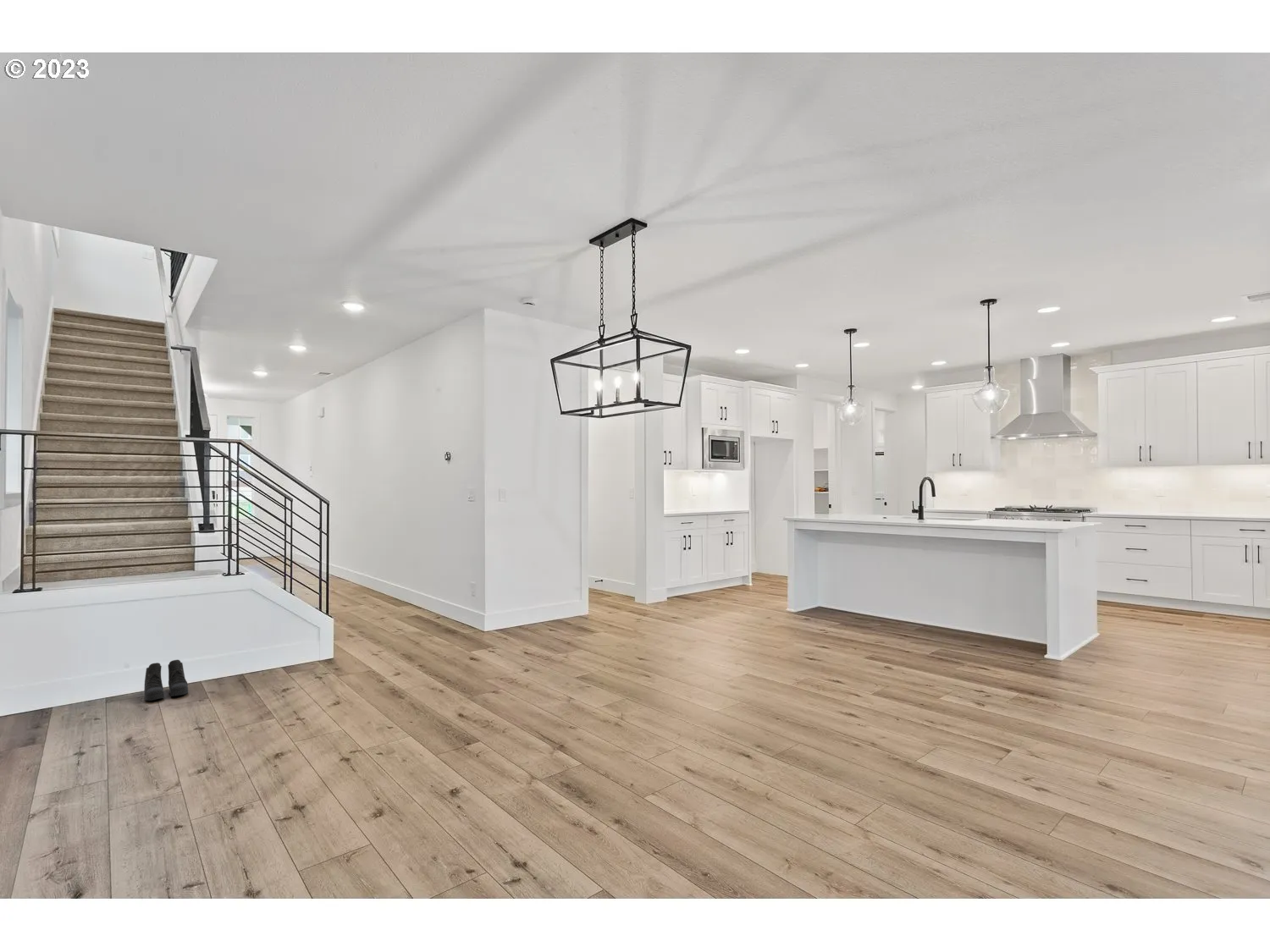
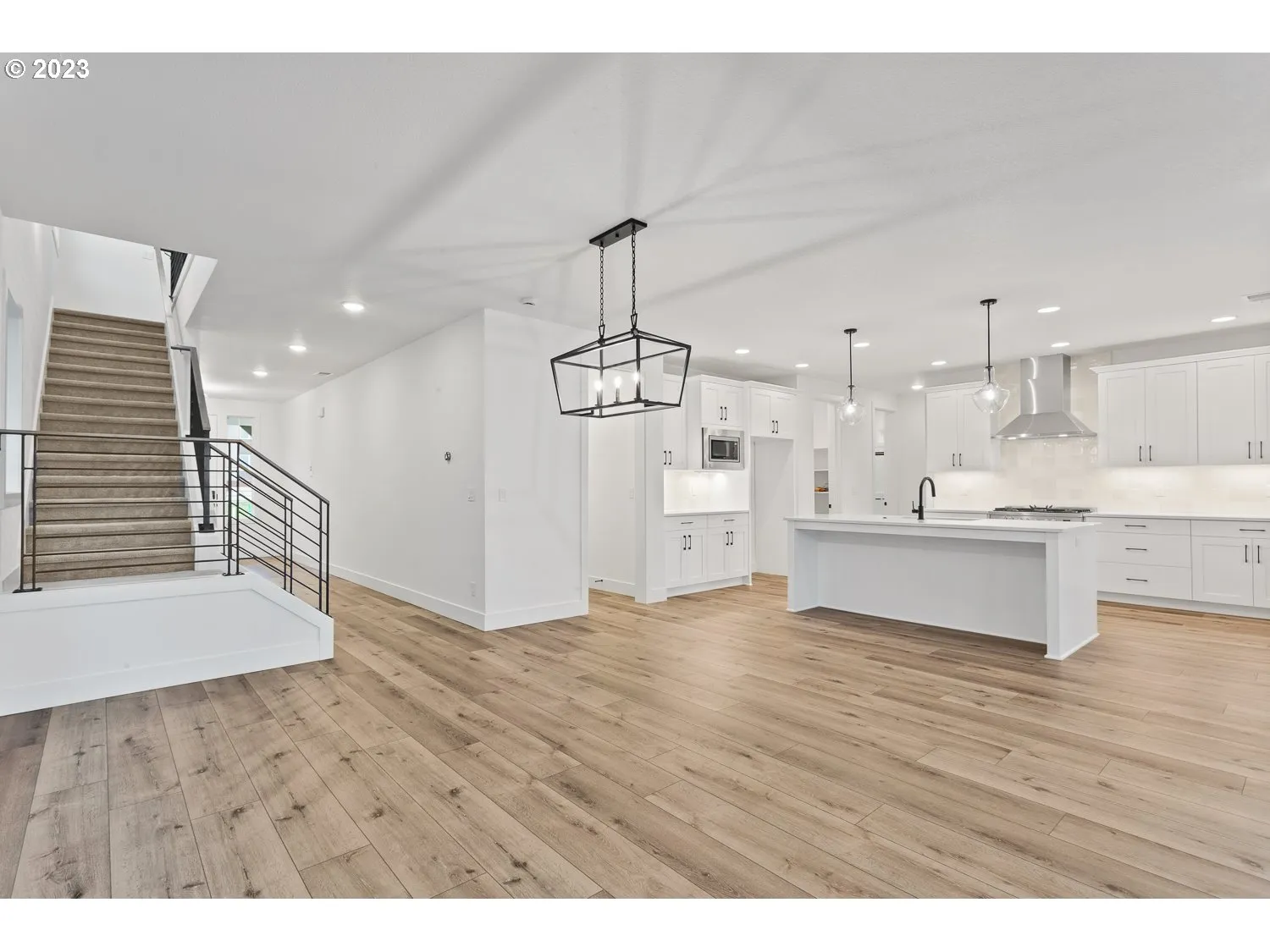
- boots [143,659,189,702]
